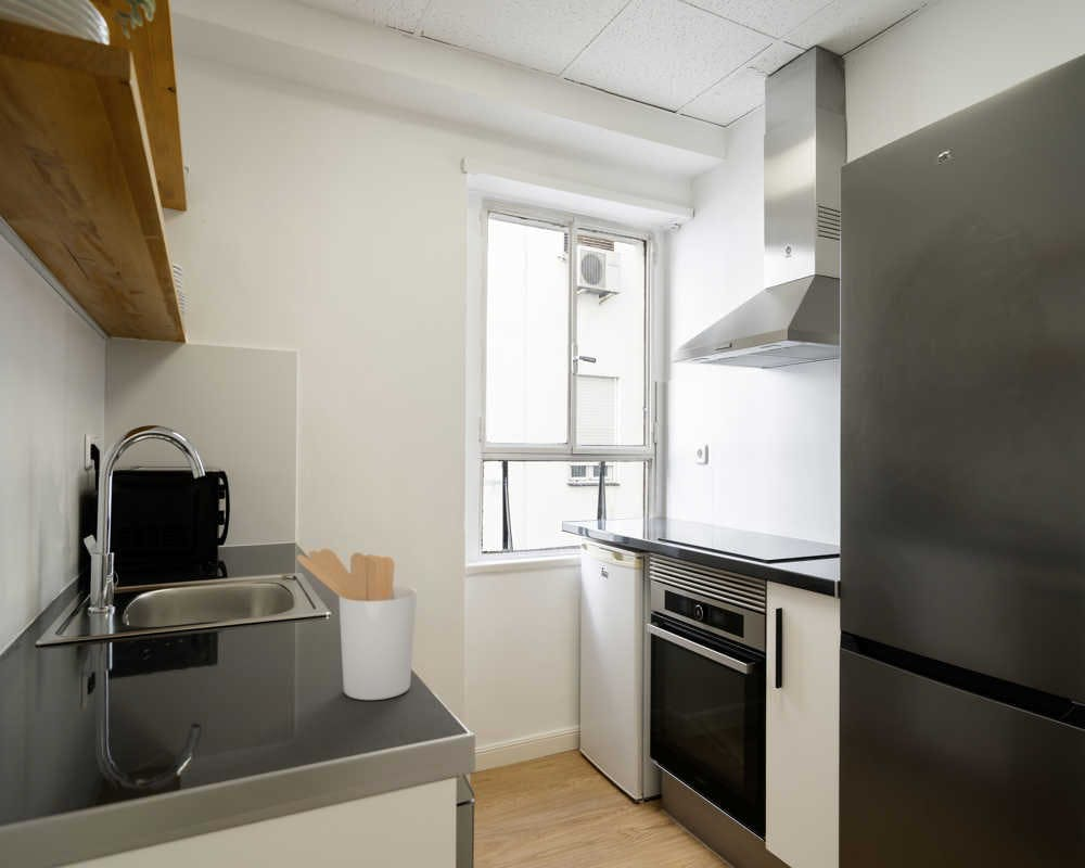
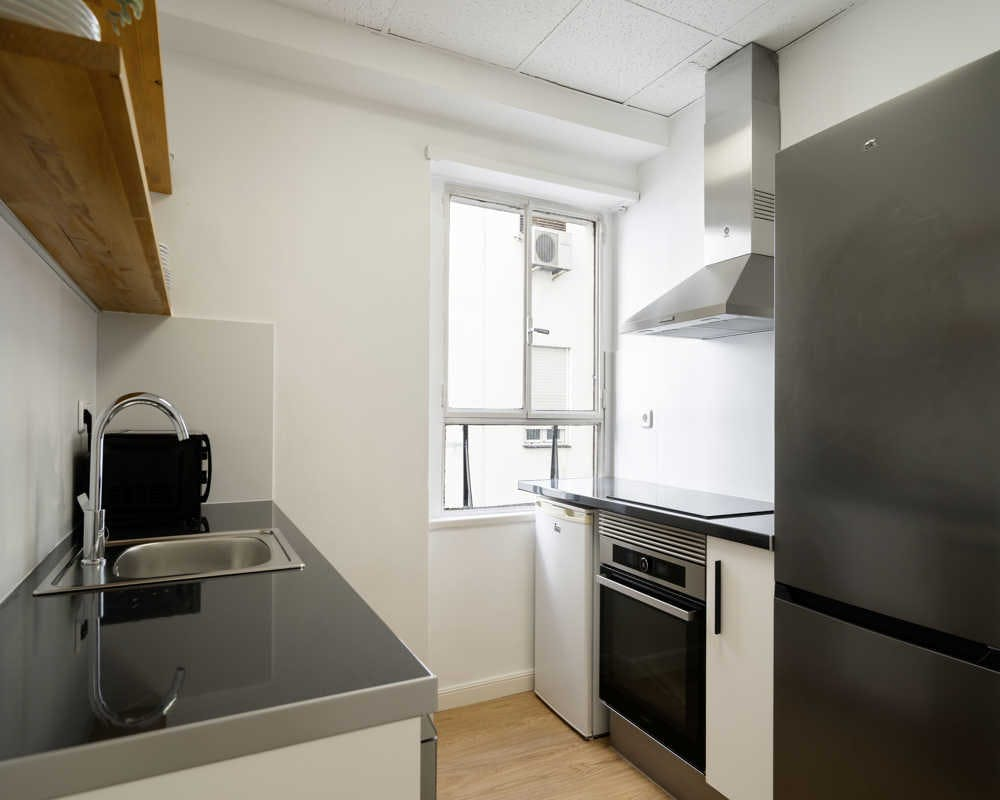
- utensil holder [296,548,418,701]
